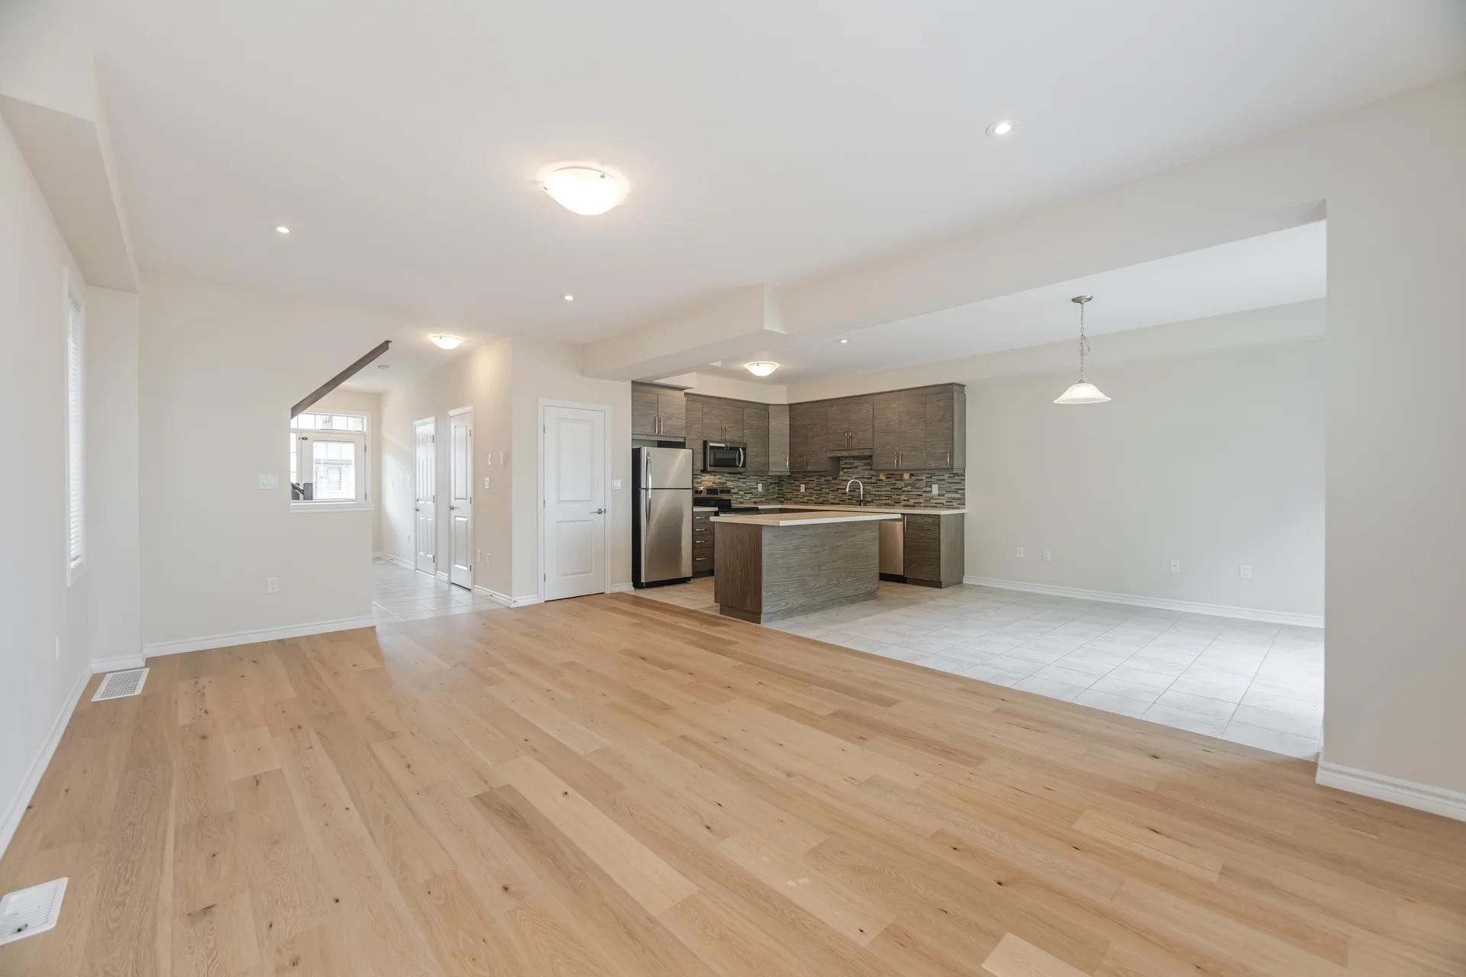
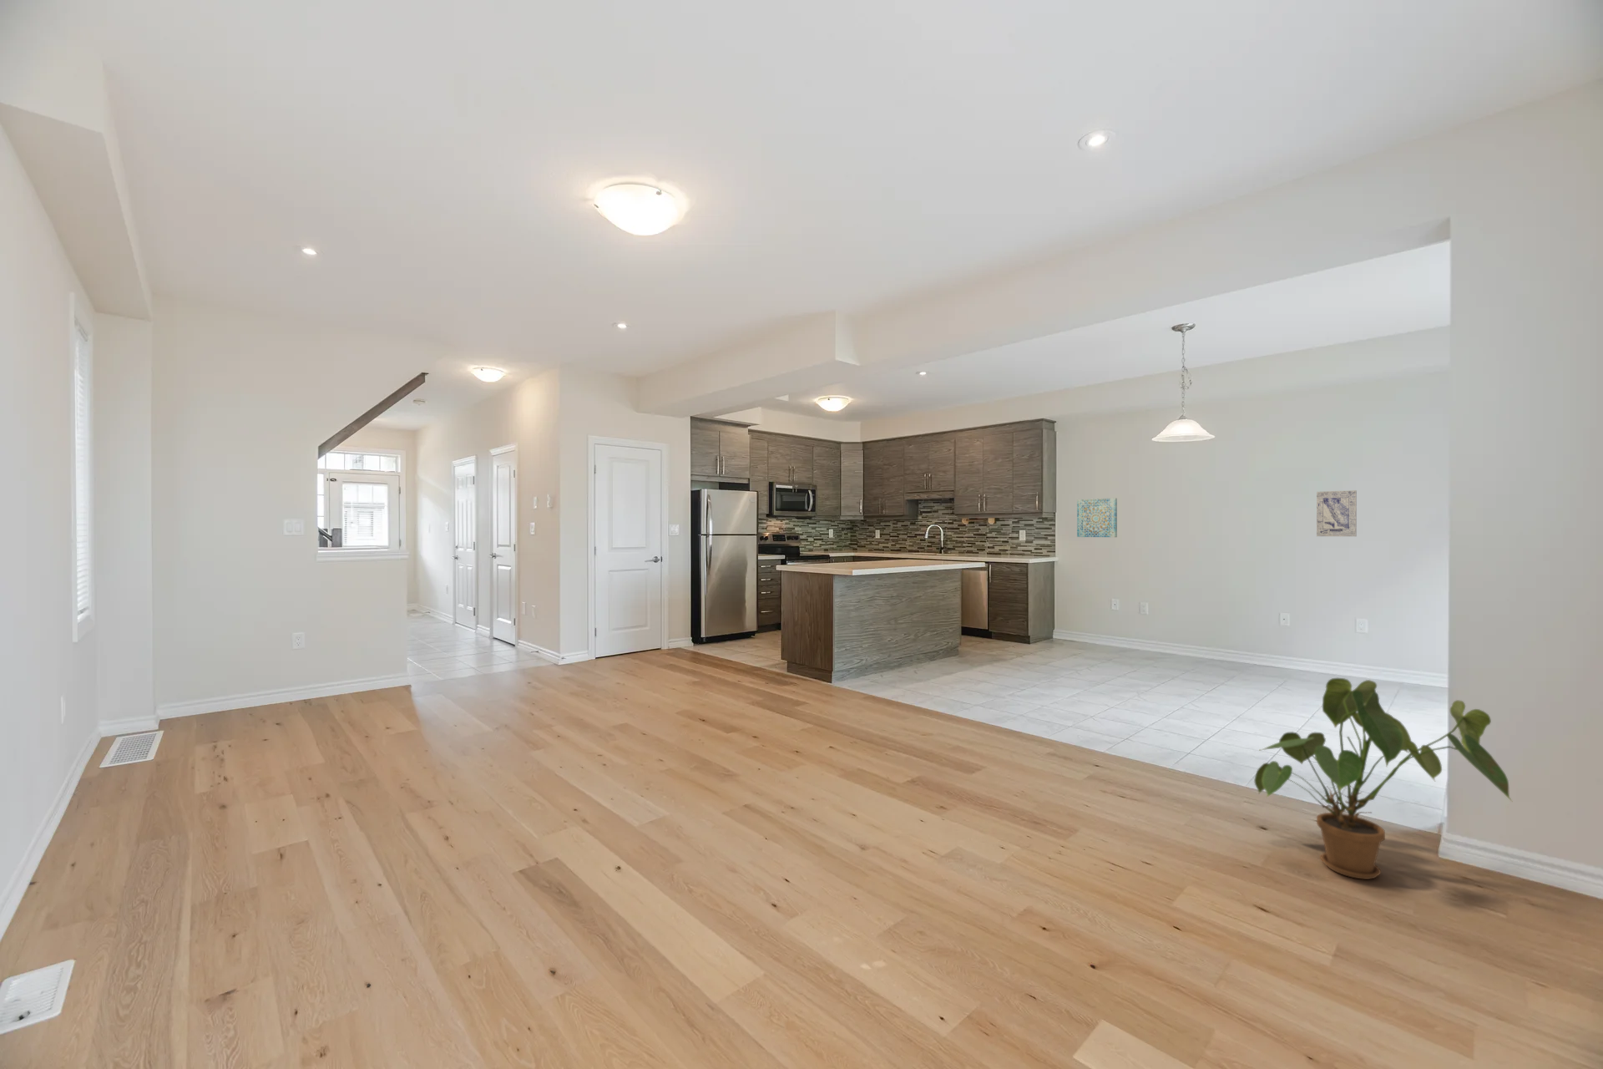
+ wall art [1076,496,1118,538]
+ house plant [1254,678,1512,880]
+ wall art [1316,489,1357,537]
